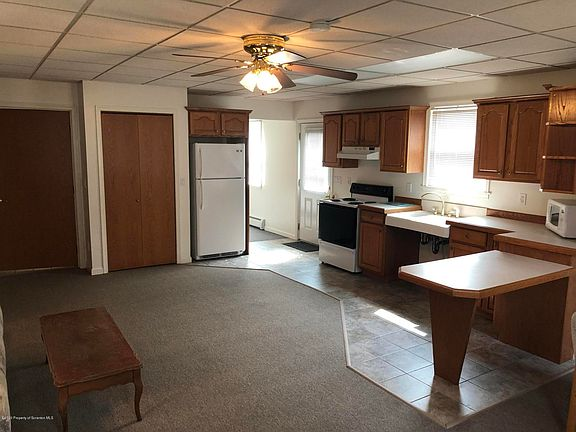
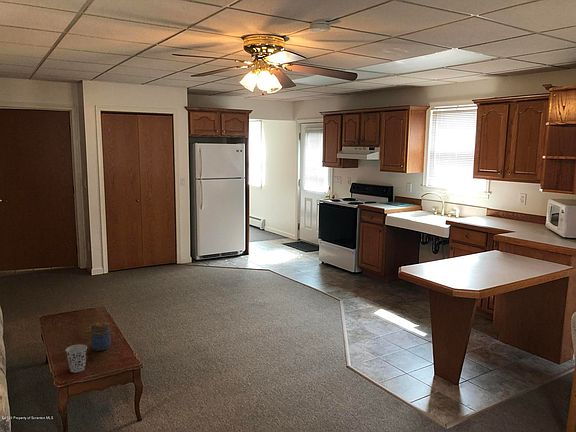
+ jar [90,321,112,352]
+ cup [65,344,88,373]
